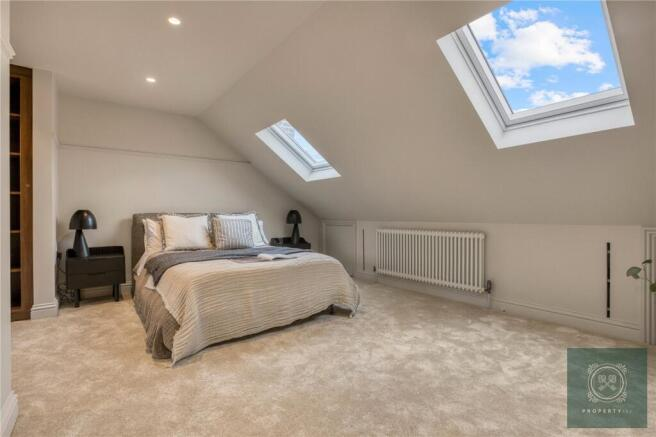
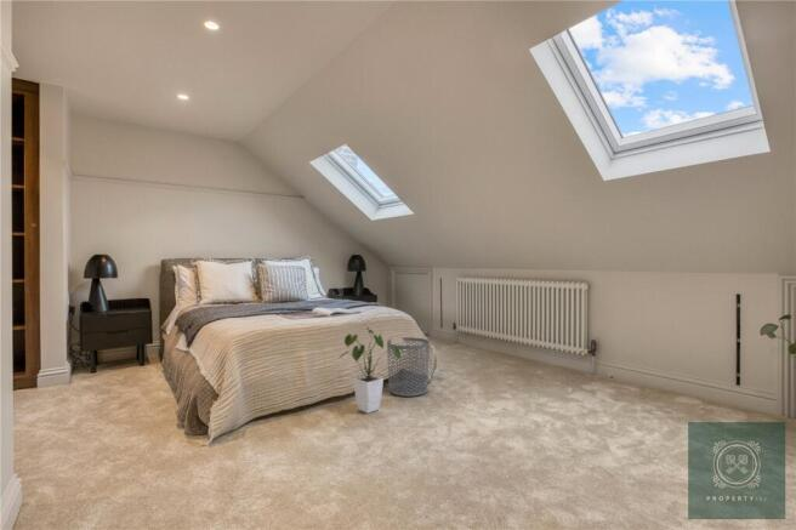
+ waste bin [386,336,431,398]
+ house plant [337,325,402,415]
